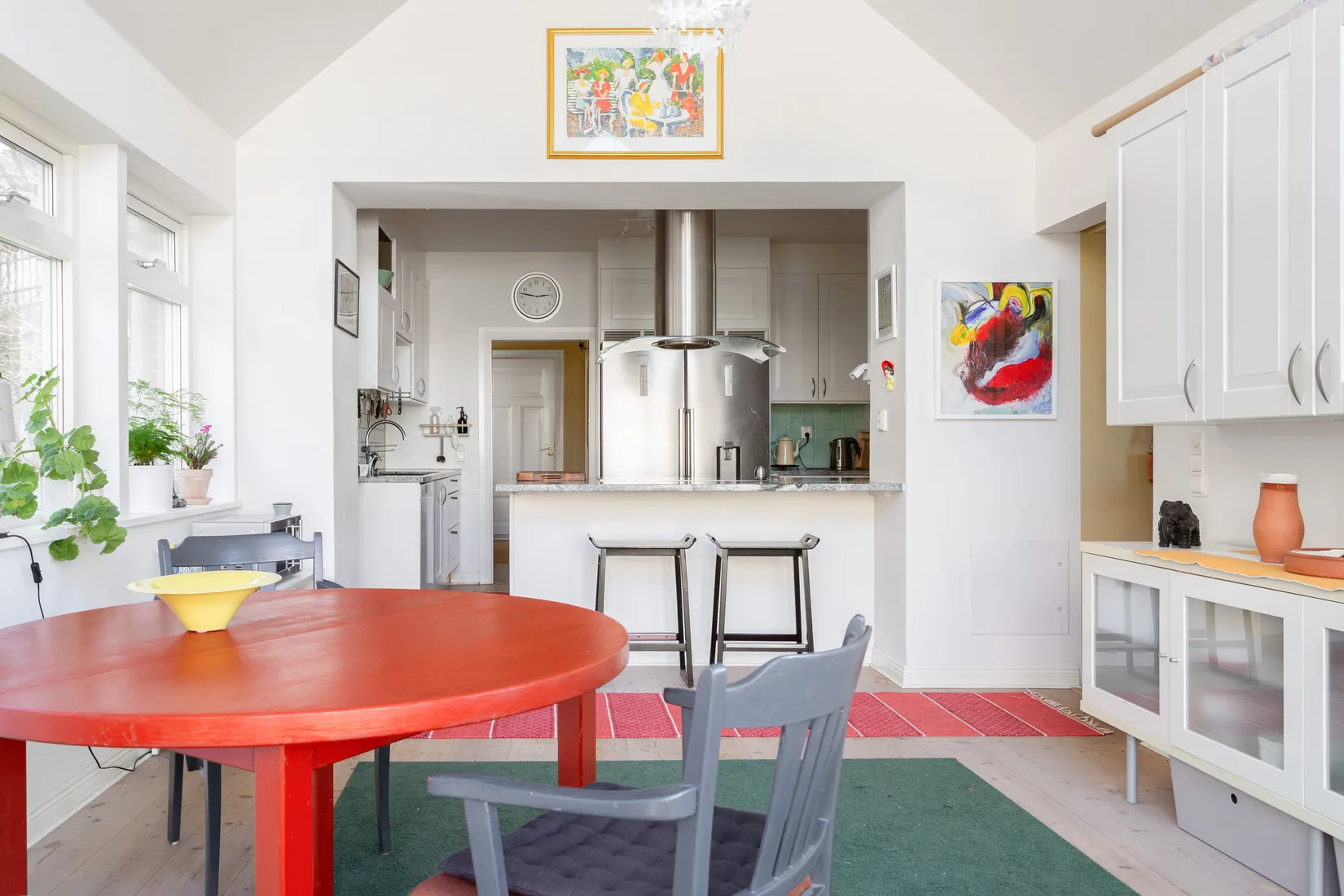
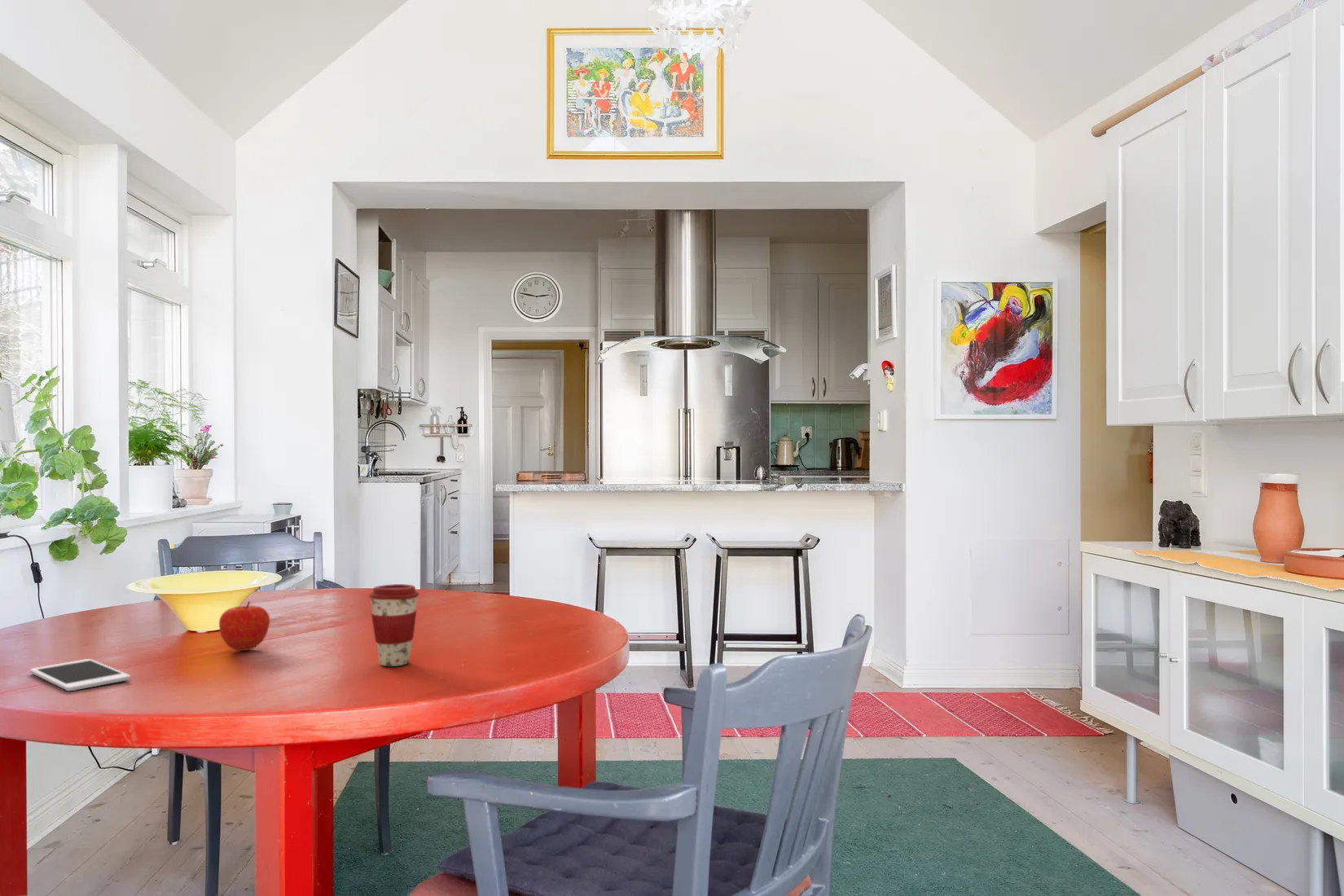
+ coffee cup [368,583,419,667]
+ cell phone [29,658,131,692]
+ fruit [218,600,270,652]
